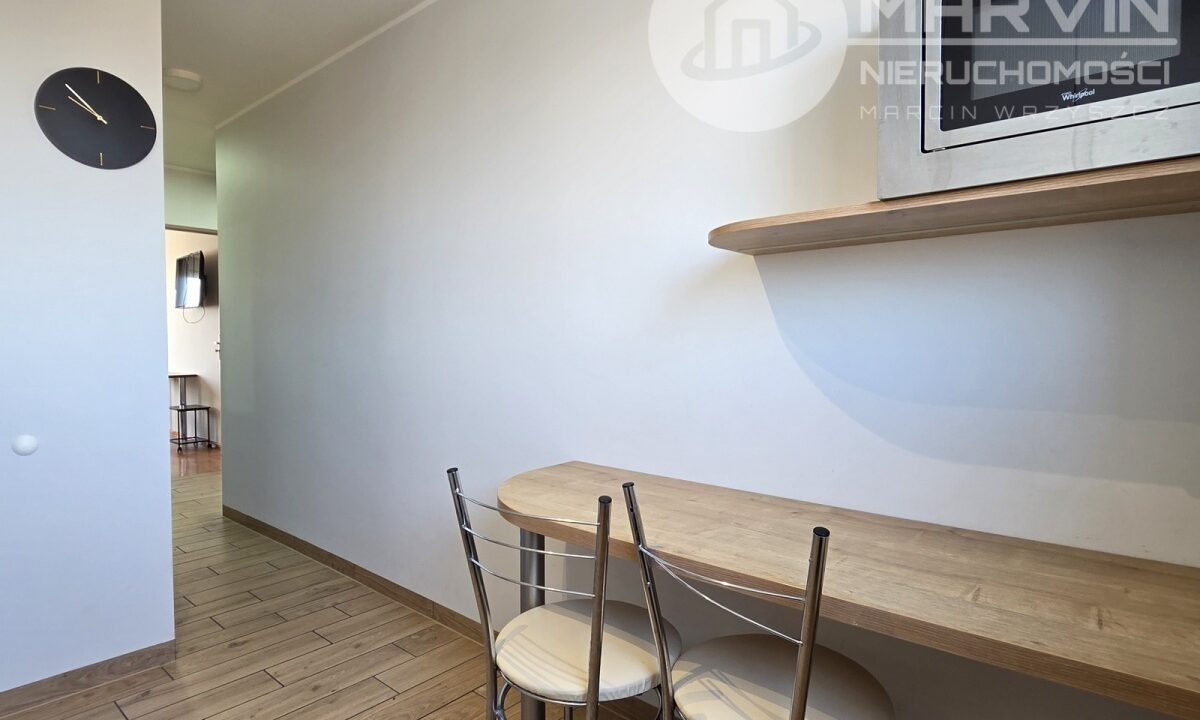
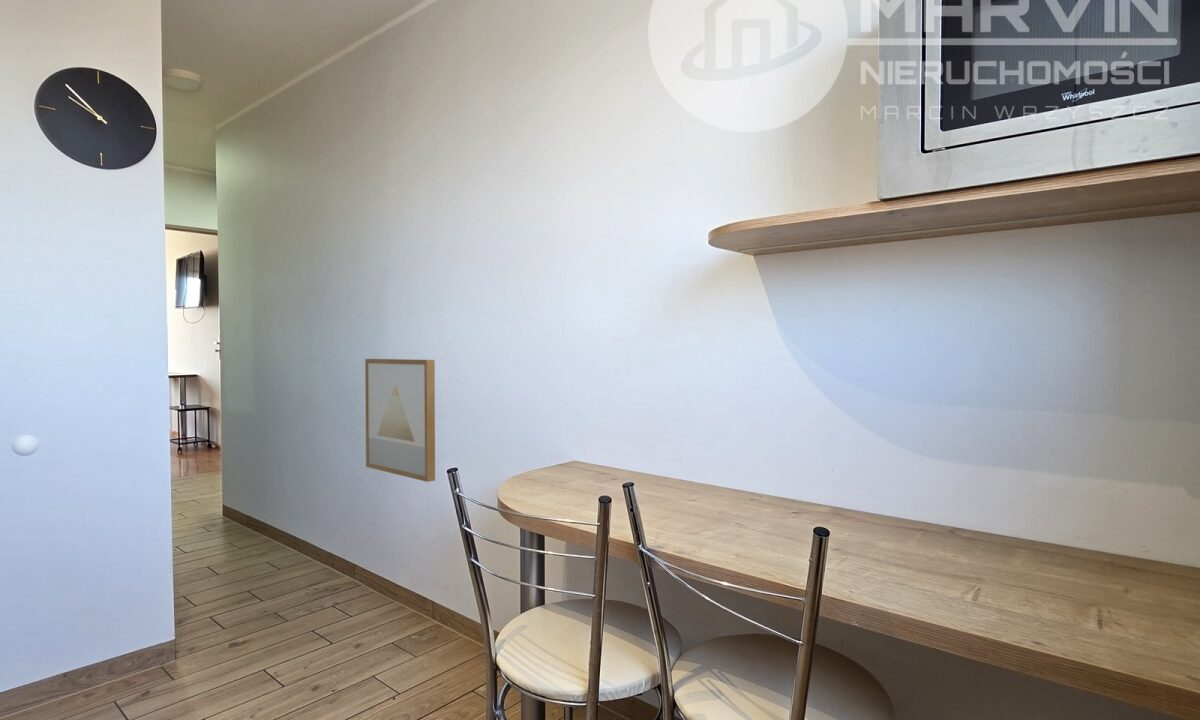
+ wall art [364,358,436,483]
